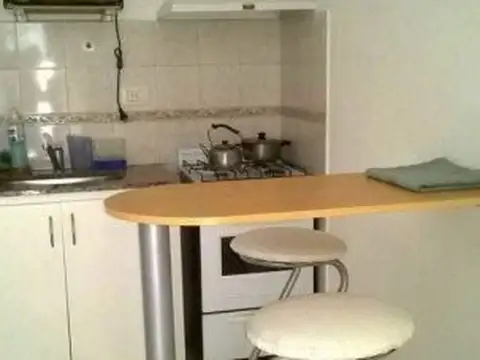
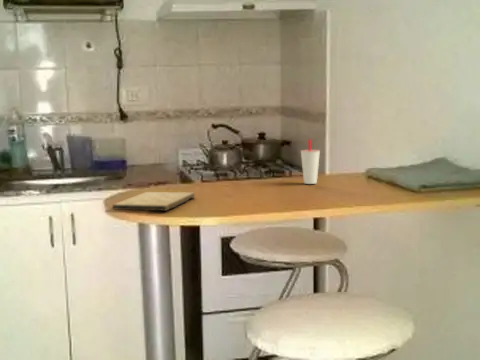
+ cutting board [112,191,196,212]
+ cup [300,138,321,185]
